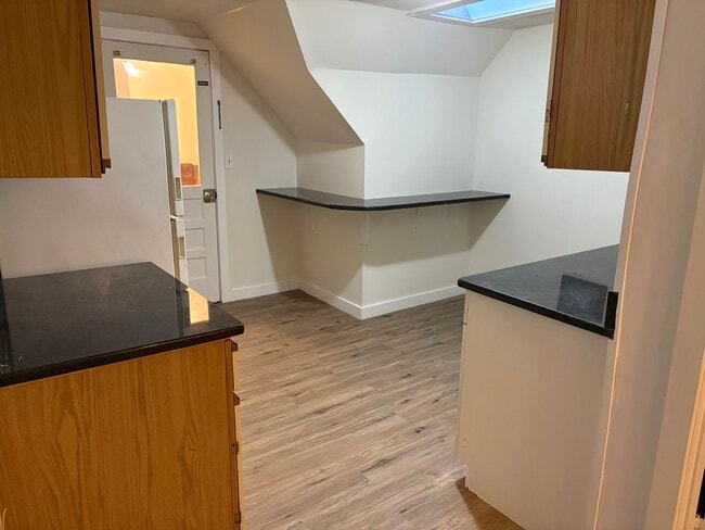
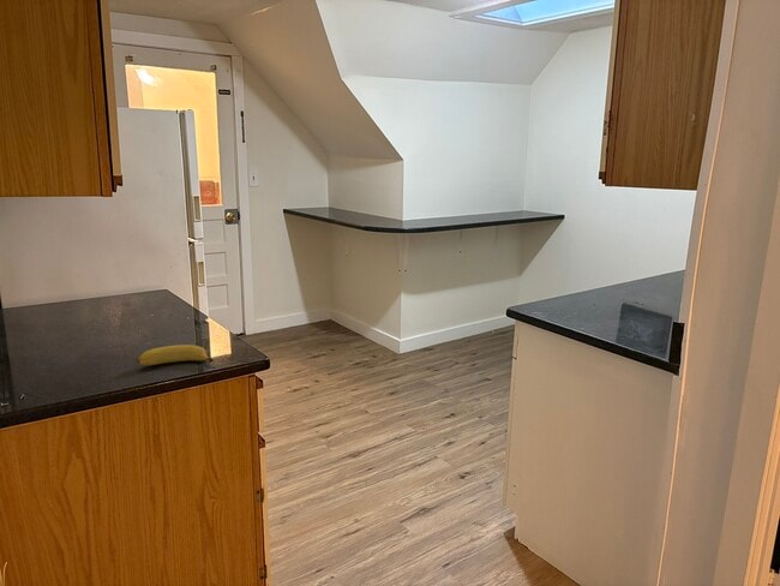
+ banana [136,343,214,366]
